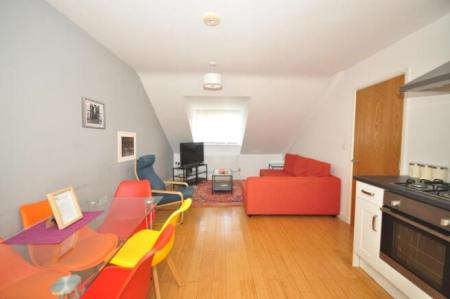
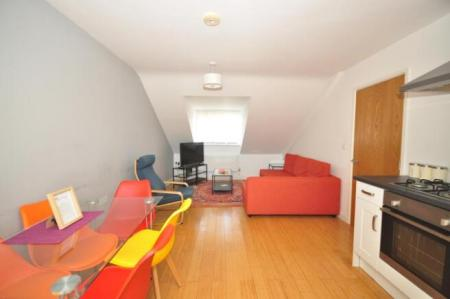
- wall art [80,95,107,130]
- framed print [116,130,137,164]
